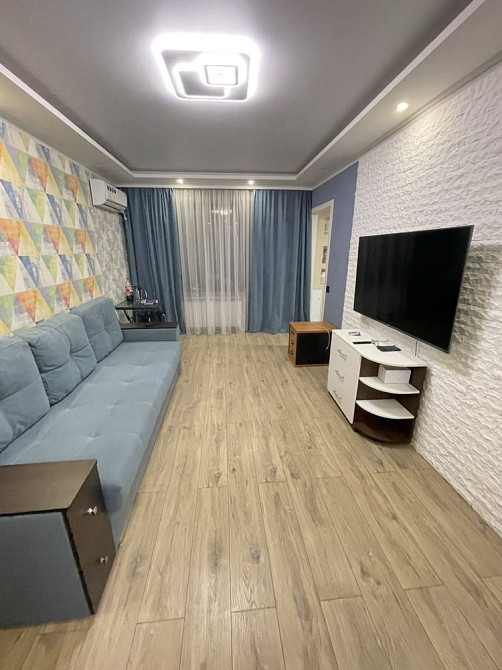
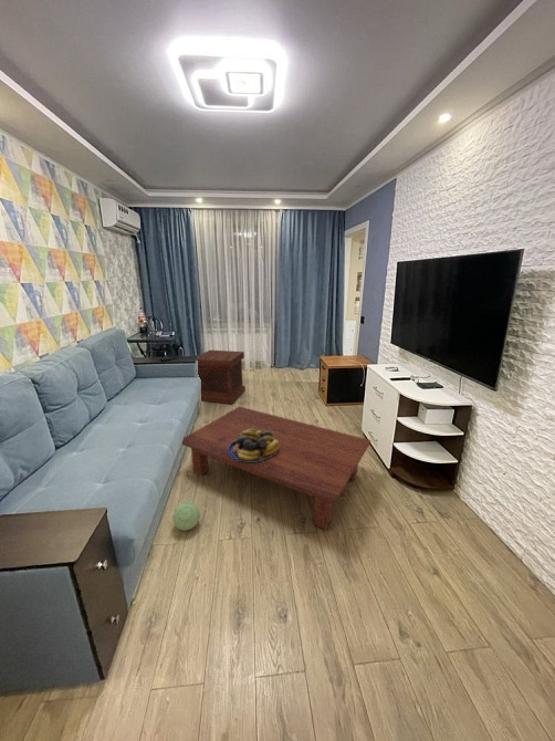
+ fruit bowl [228,429,279,462]
+ coffee table [181,405,371,531]
+ plush toy [172,500,201,532]
+ side table [196,349,247,405]
